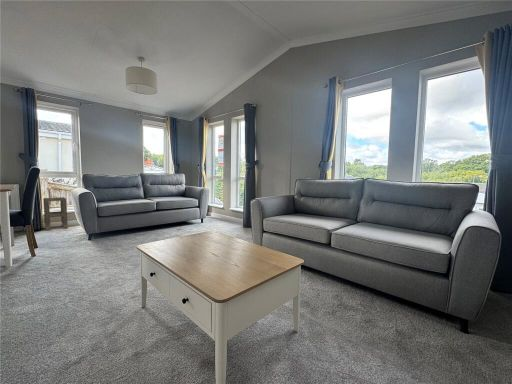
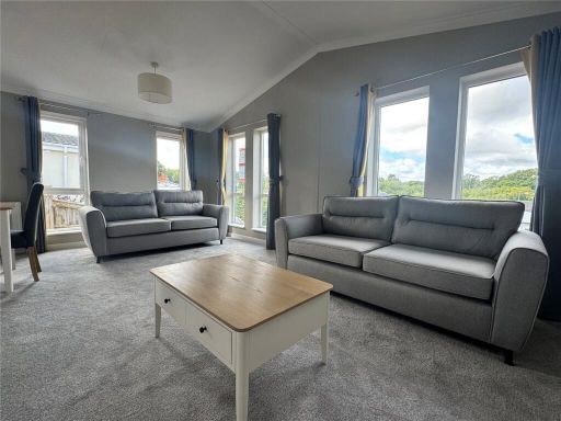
- side table [42,196,69,232]
